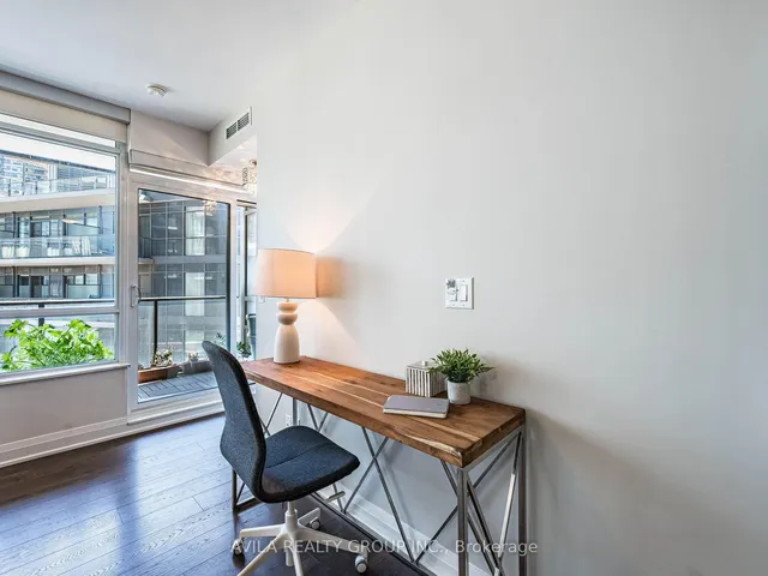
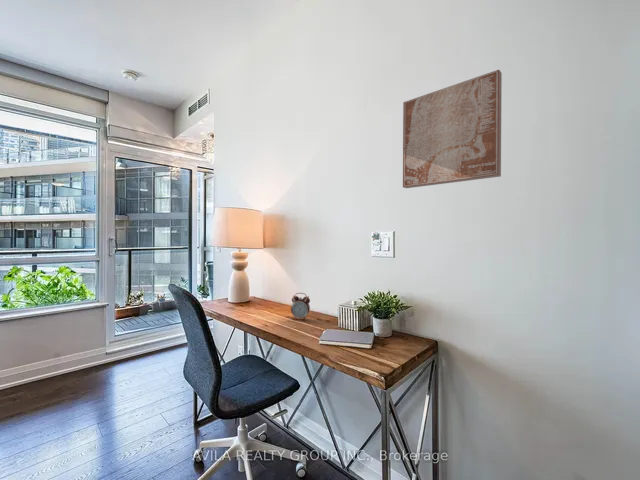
+ wall art [402,69,503,189]
+ alarm clock [290,292,311,321]
